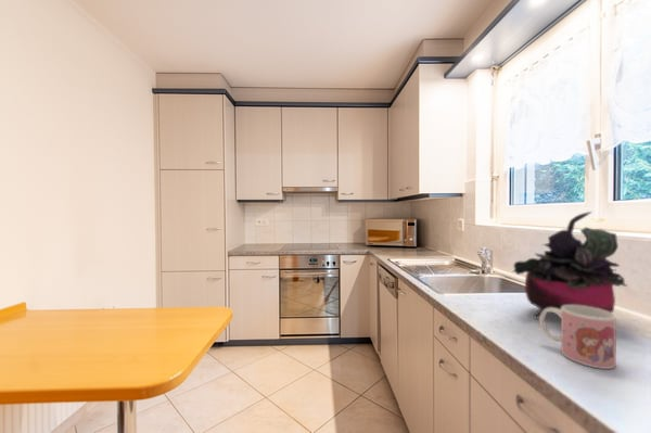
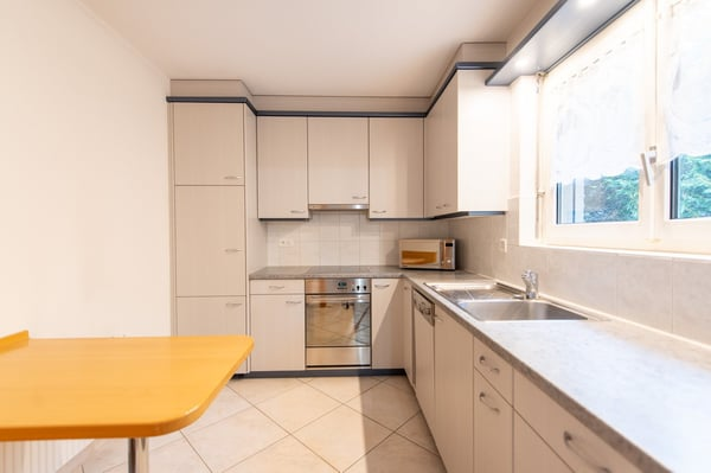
- mug [538,305,617,370]
- potted plant [512,211,629,319]
